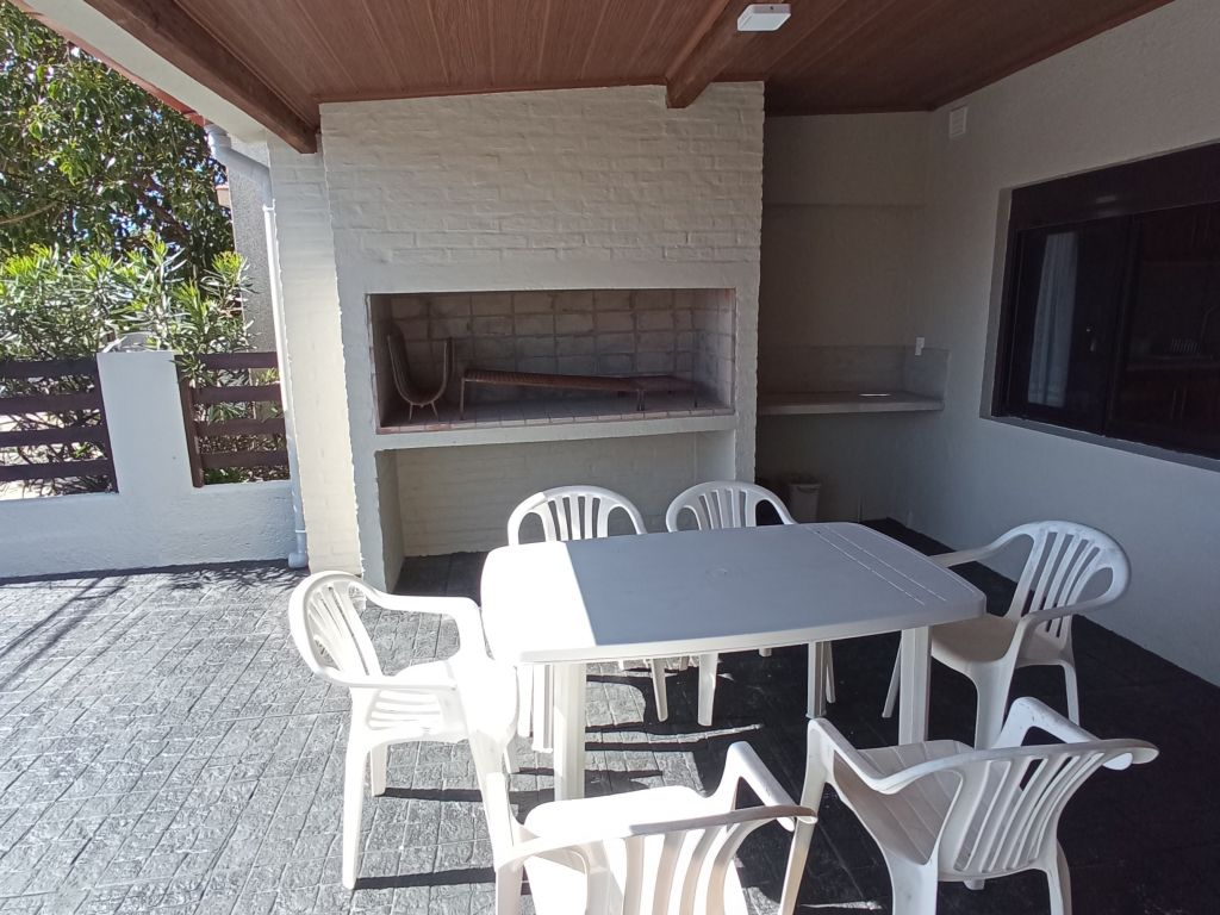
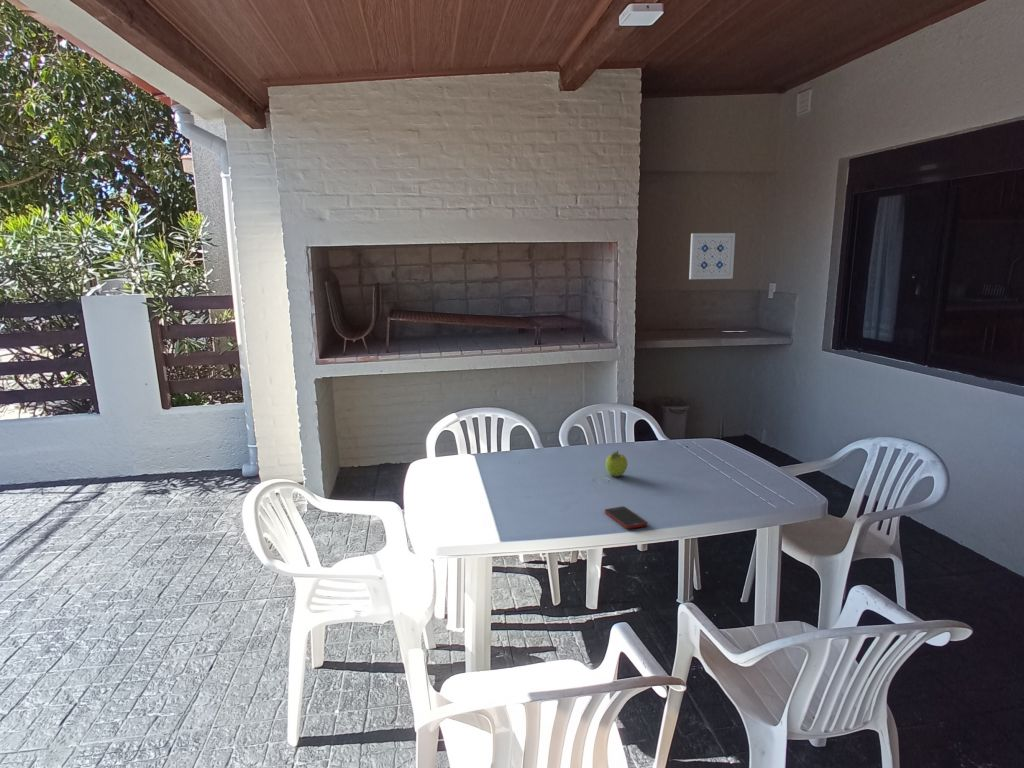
+ cell phone [604,505,649,530]
+ wall art [688,232,736,280]
+ fruit [605,450,628,478]
